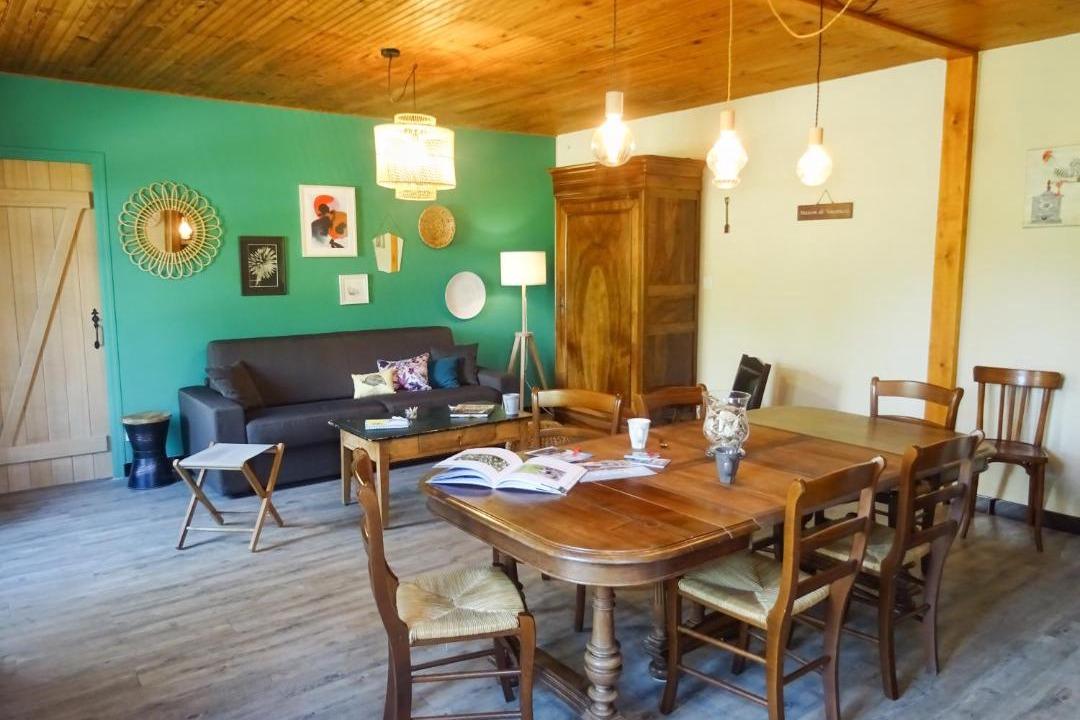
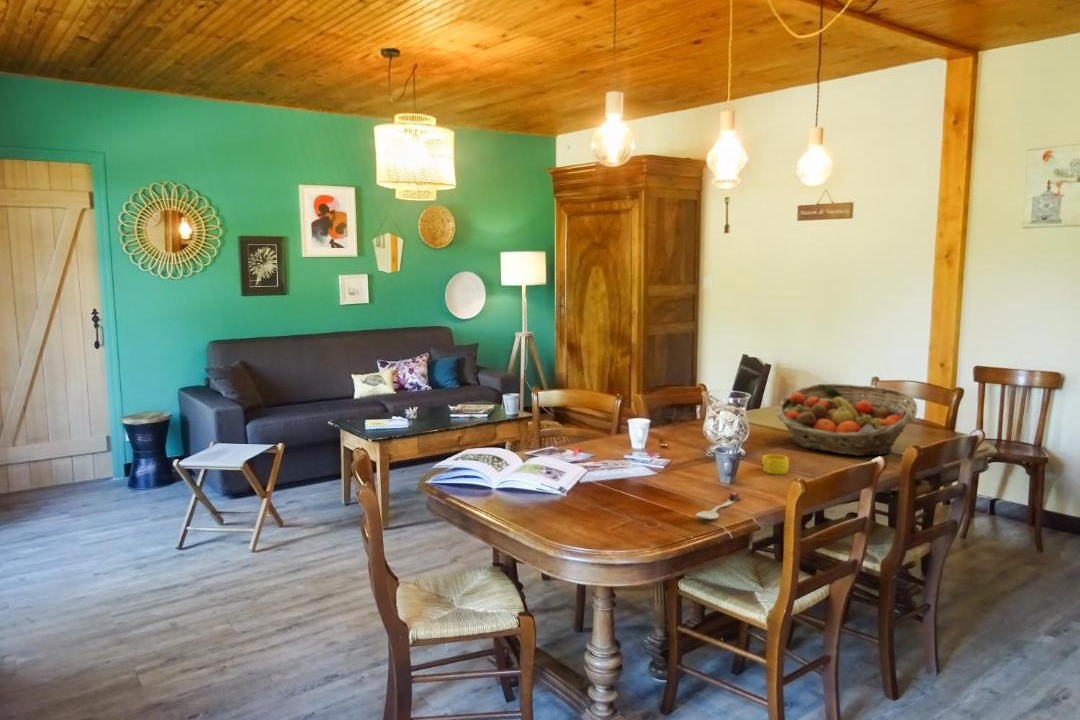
+ spoon [694,491,741,520]
+ cup [761,453,790,475]
+ fruit basket [775,383,918,457]
